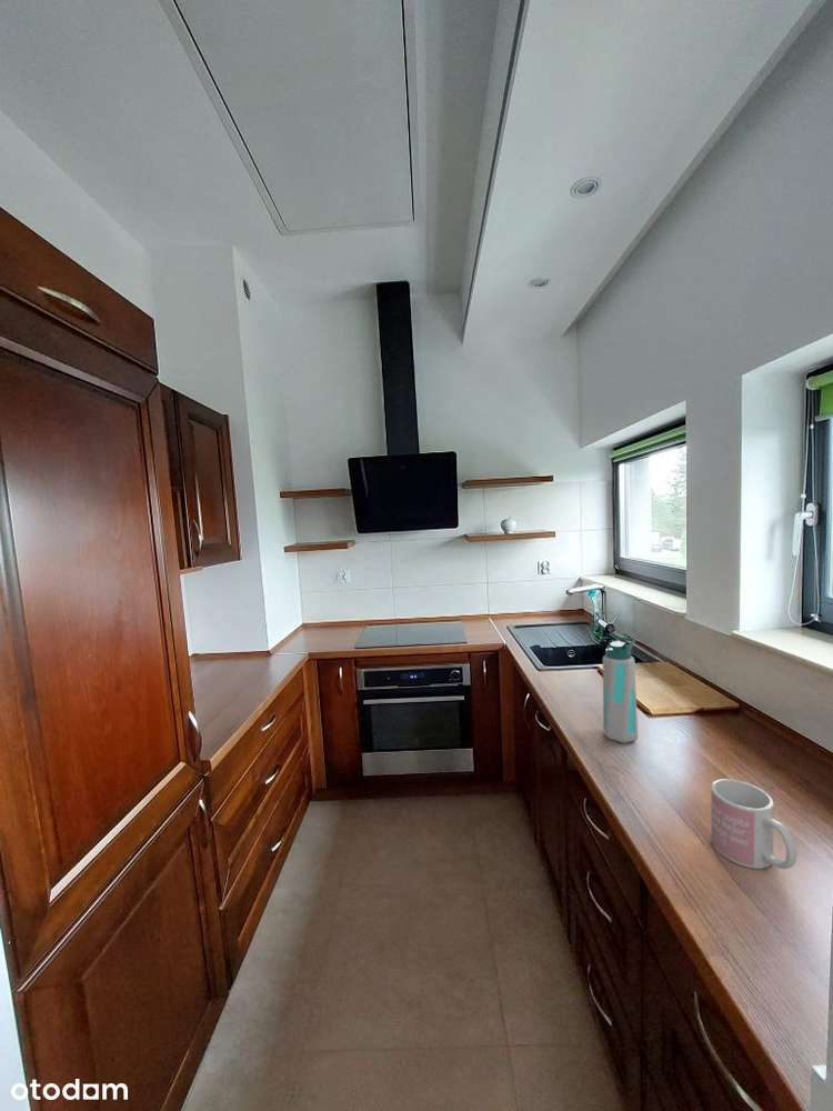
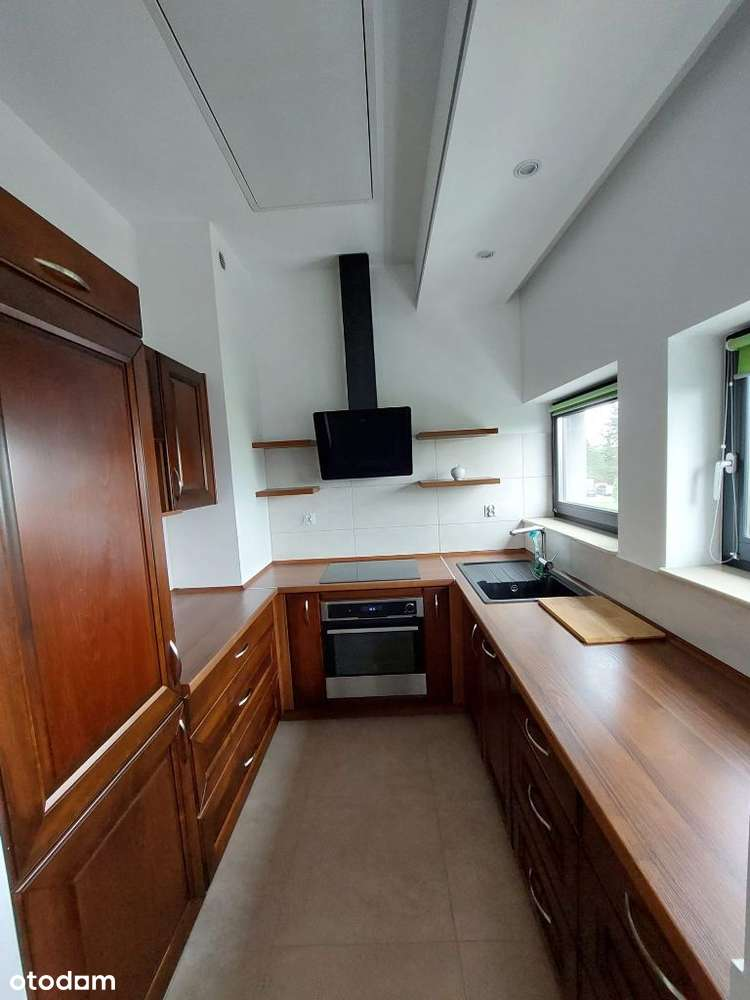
- water bottle [602,635,639,744]
- mug [710,778,799,870]
